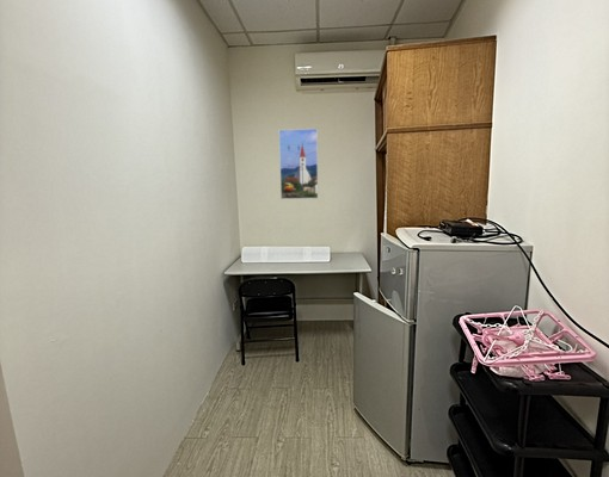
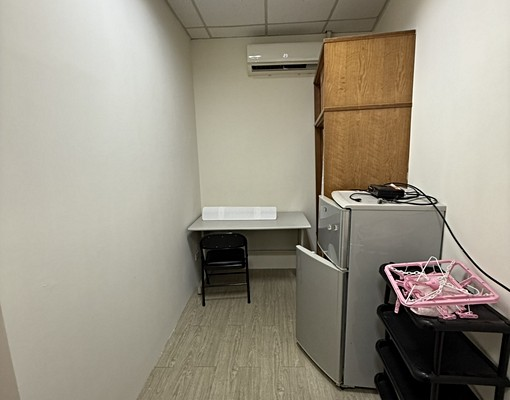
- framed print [278,128,319,200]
